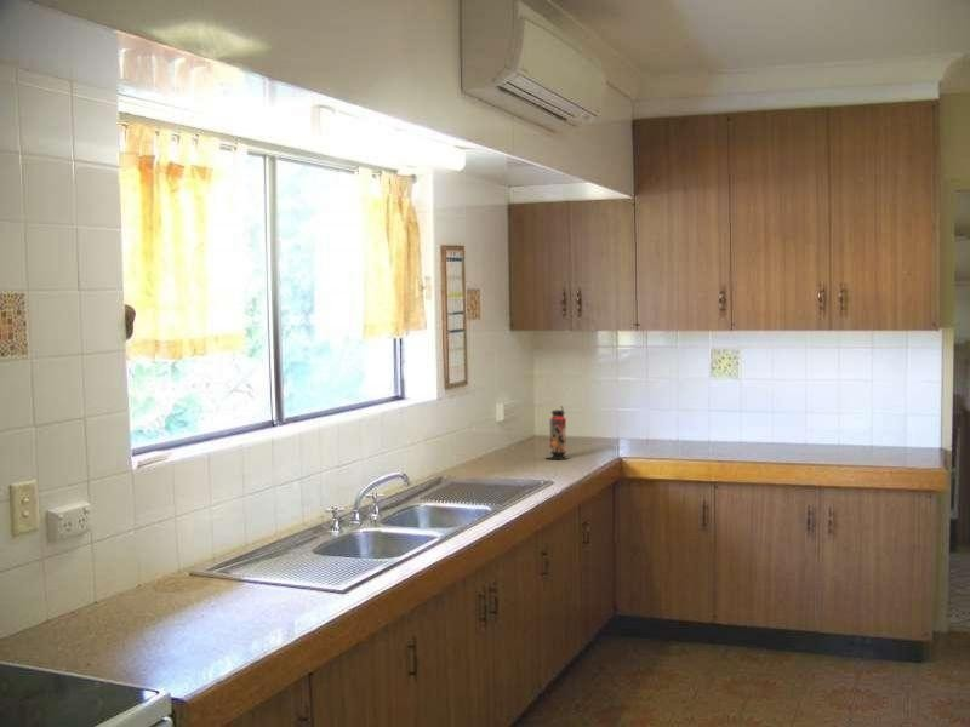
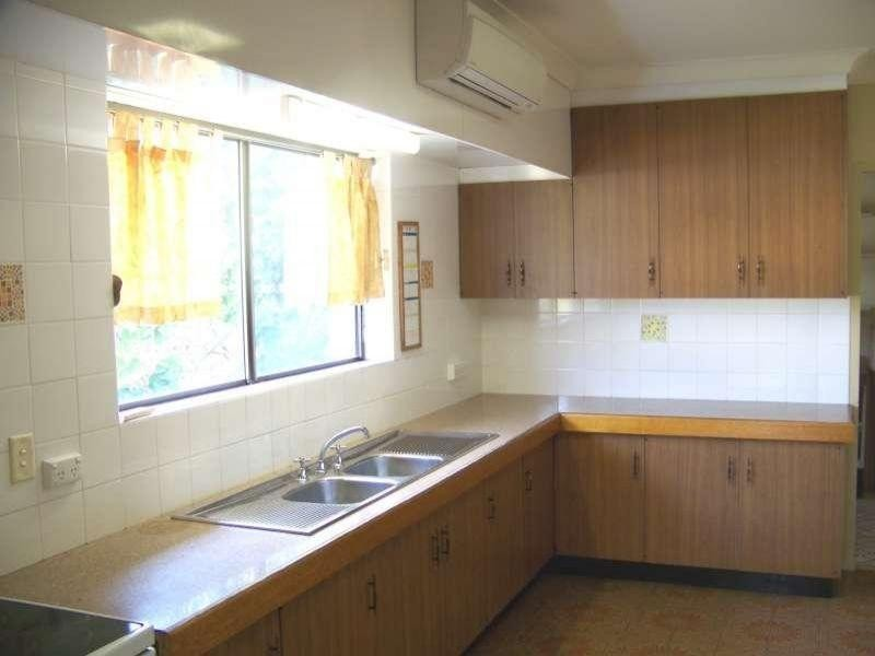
- canister [544,406,570,460]
